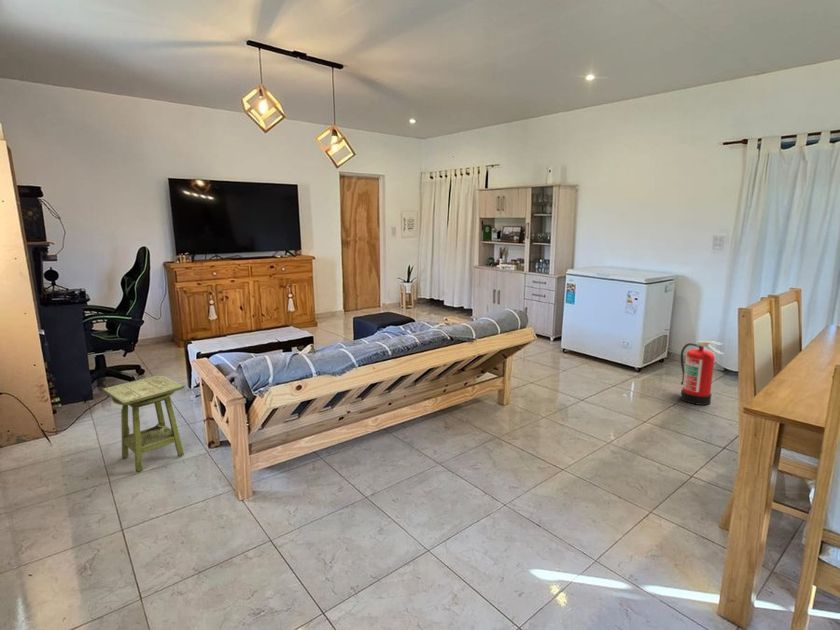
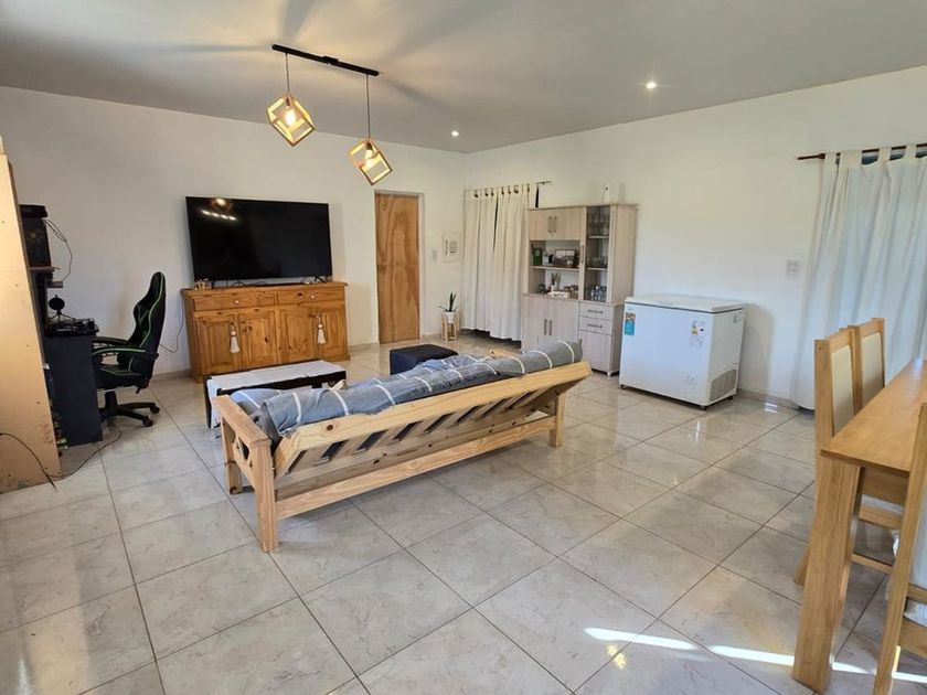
- side table [101,374,186,473]
- fire extinguisher [680,340,725,406]
